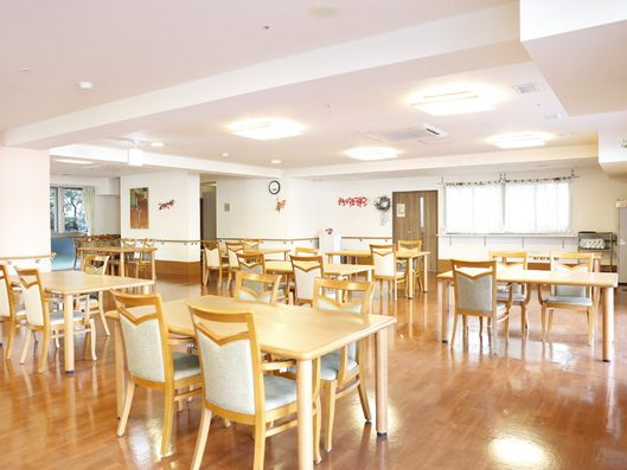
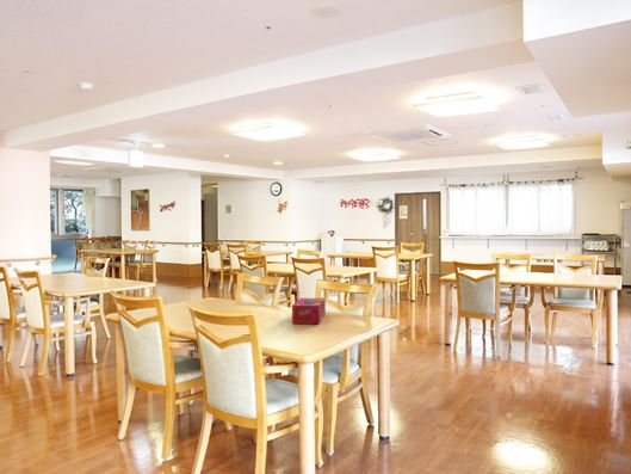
+ tissue box [291,297,327,325]
